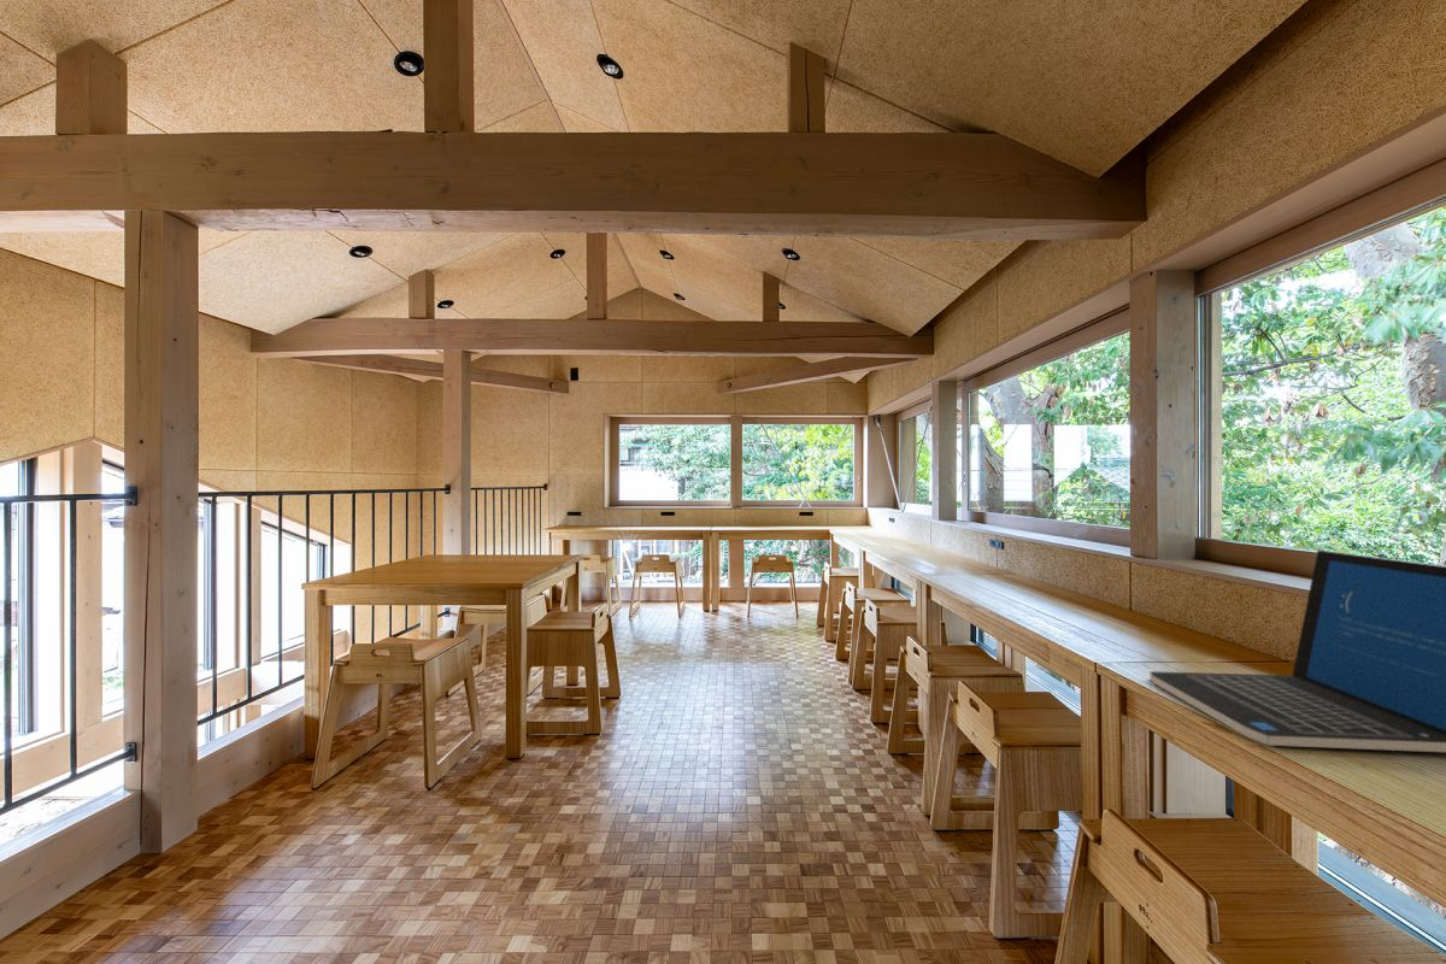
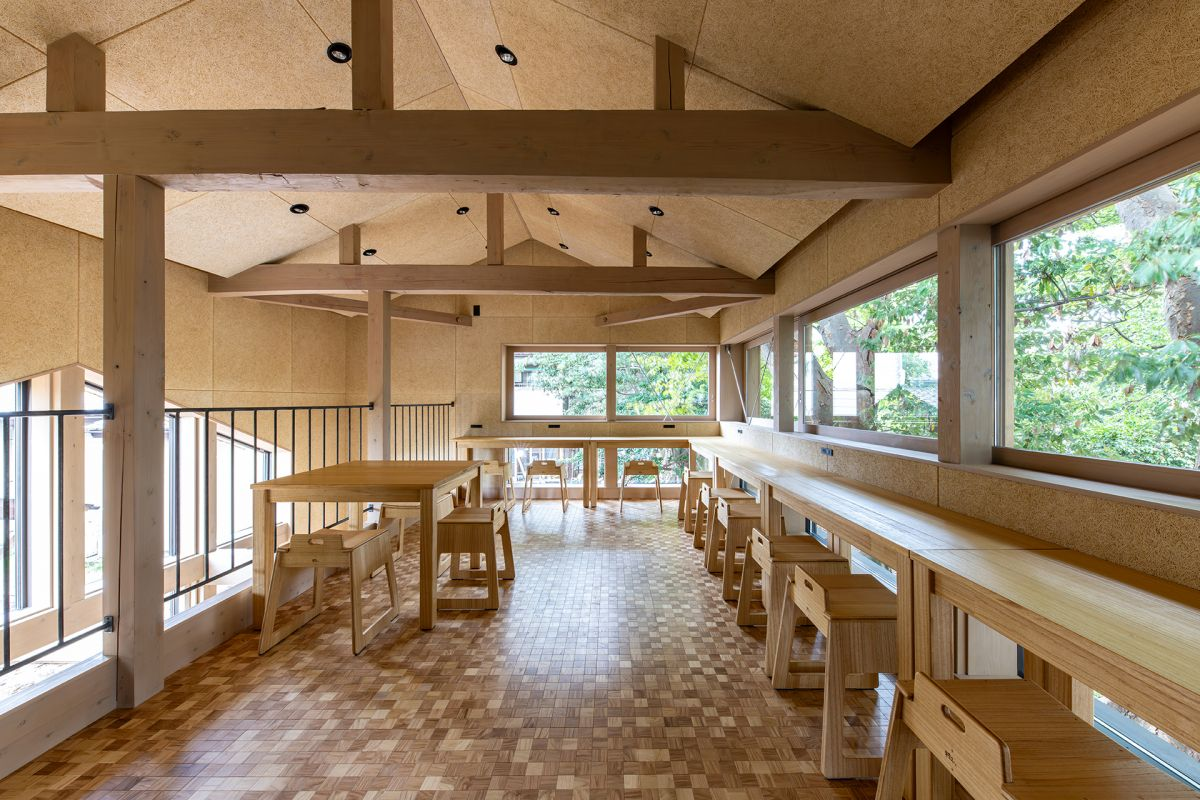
- laptop [1148,549,1446,753]
